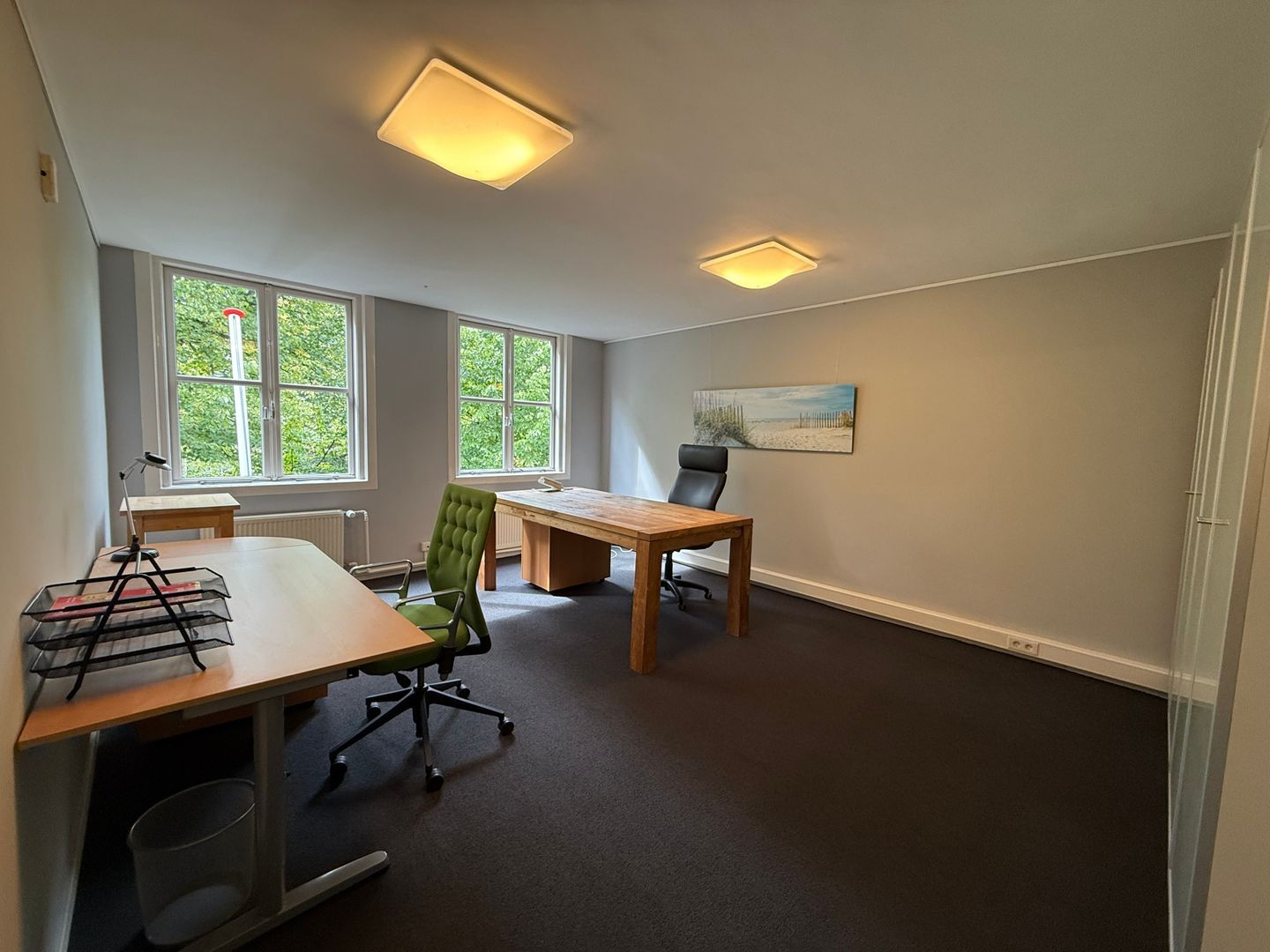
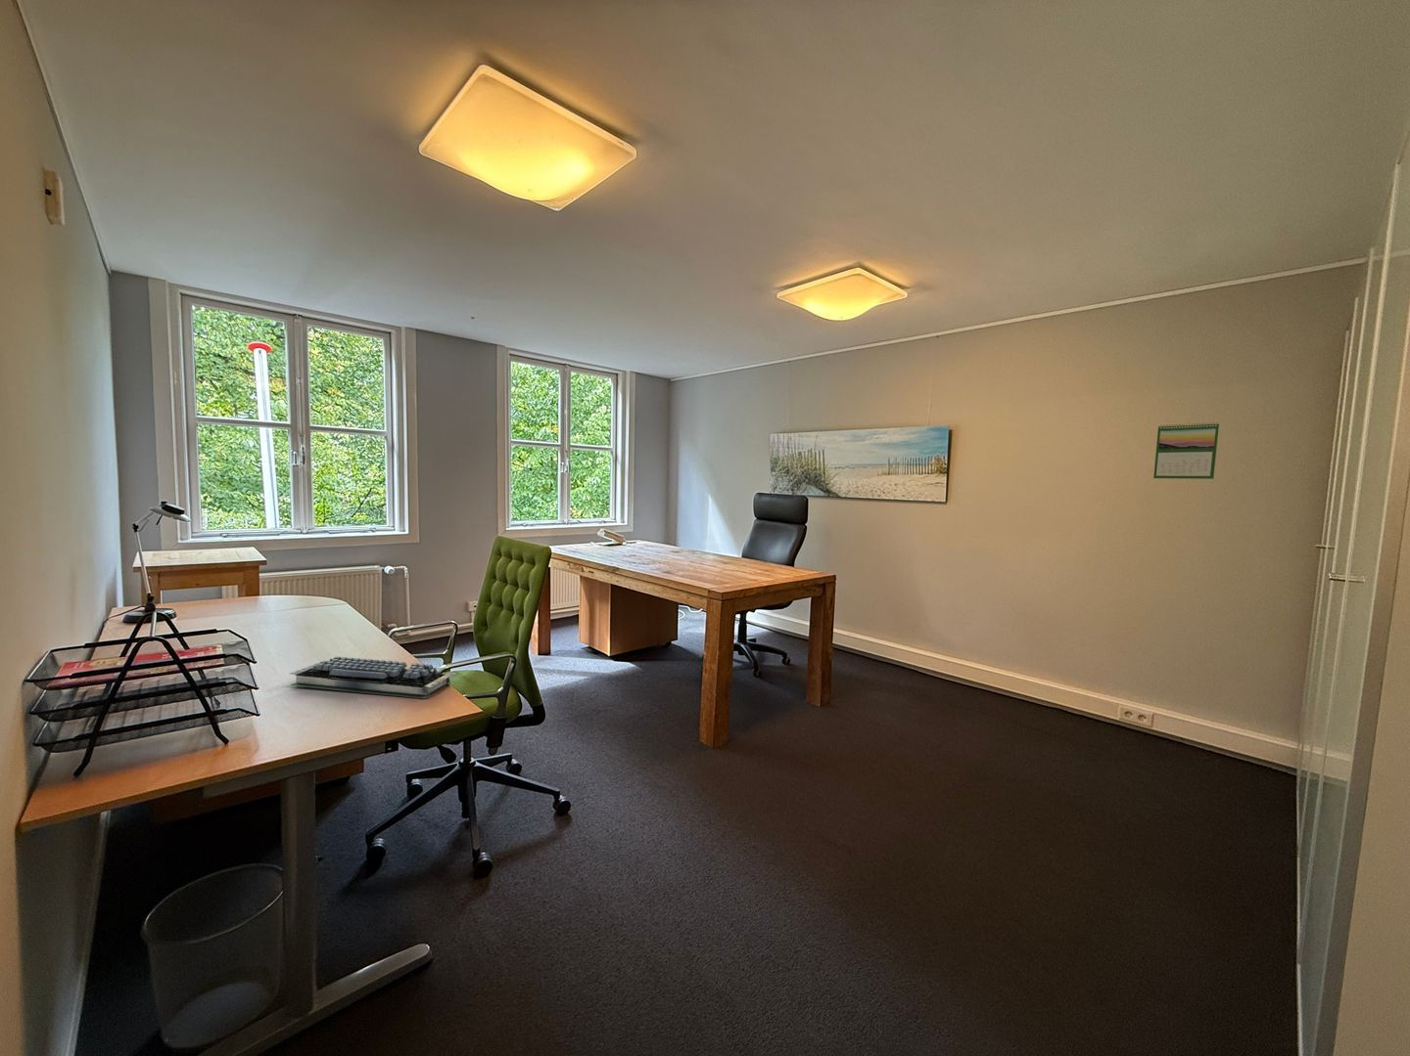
+ computer keyboard [290,656,457,699]
+ calendar [1152,422,1220,480]
